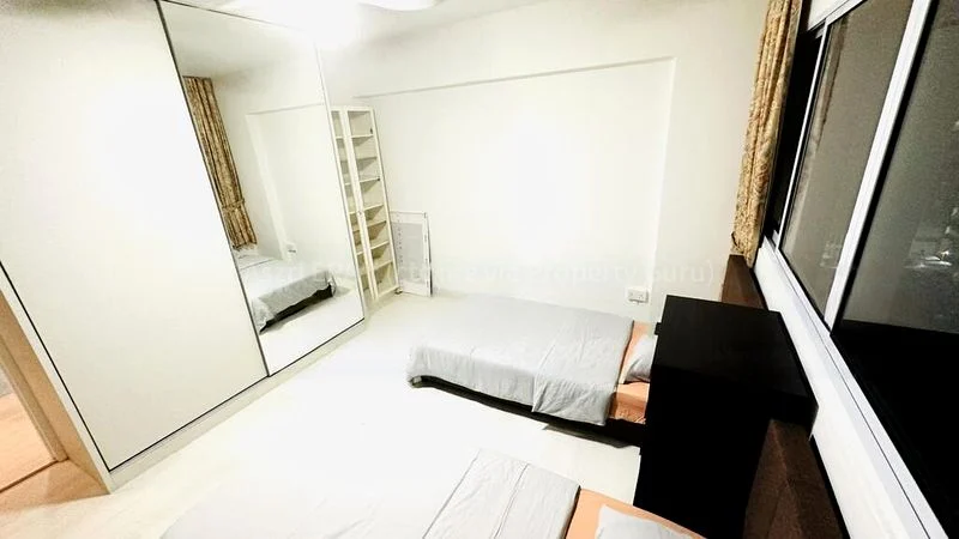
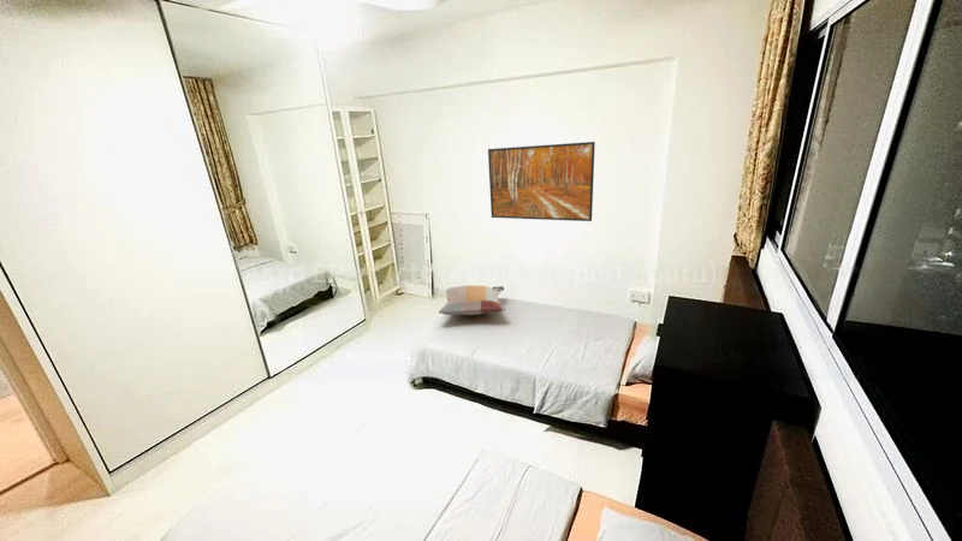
+ decorative pillow [438,285,506,316]
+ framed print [487,141,596,222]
